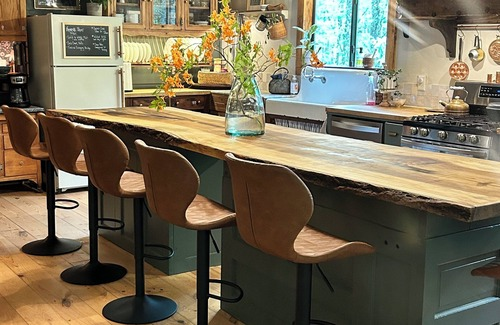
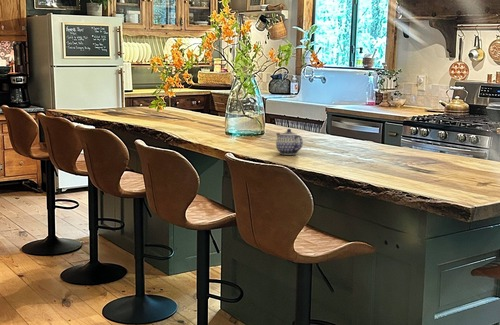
+ teapot [275,128,304,156]
